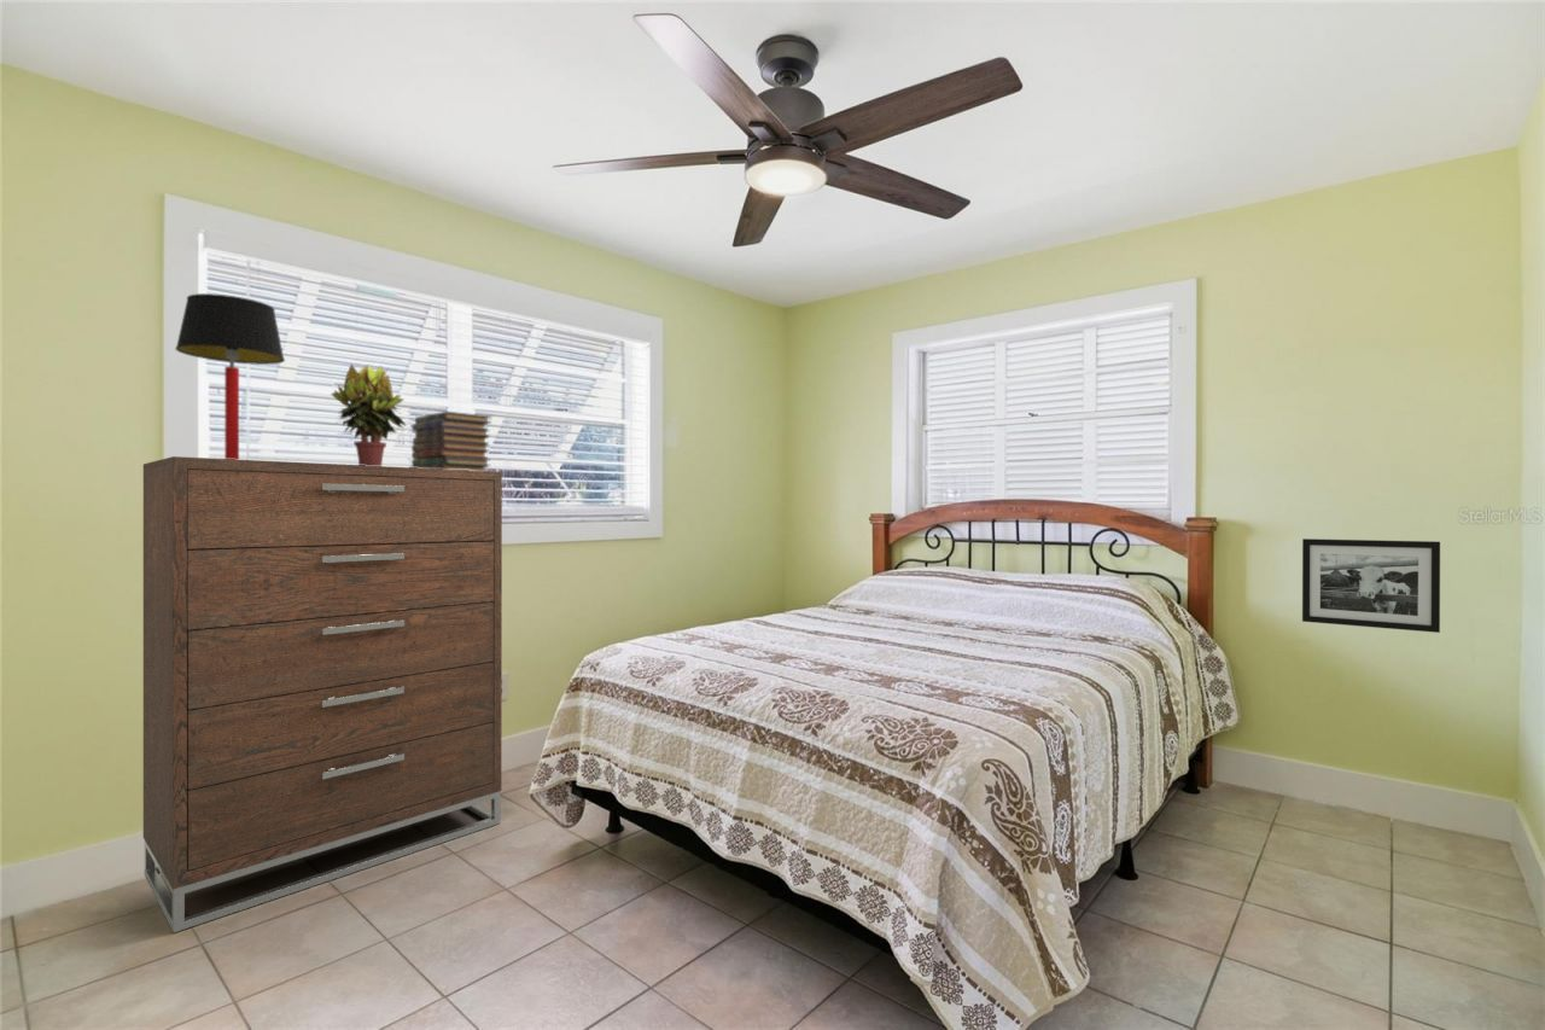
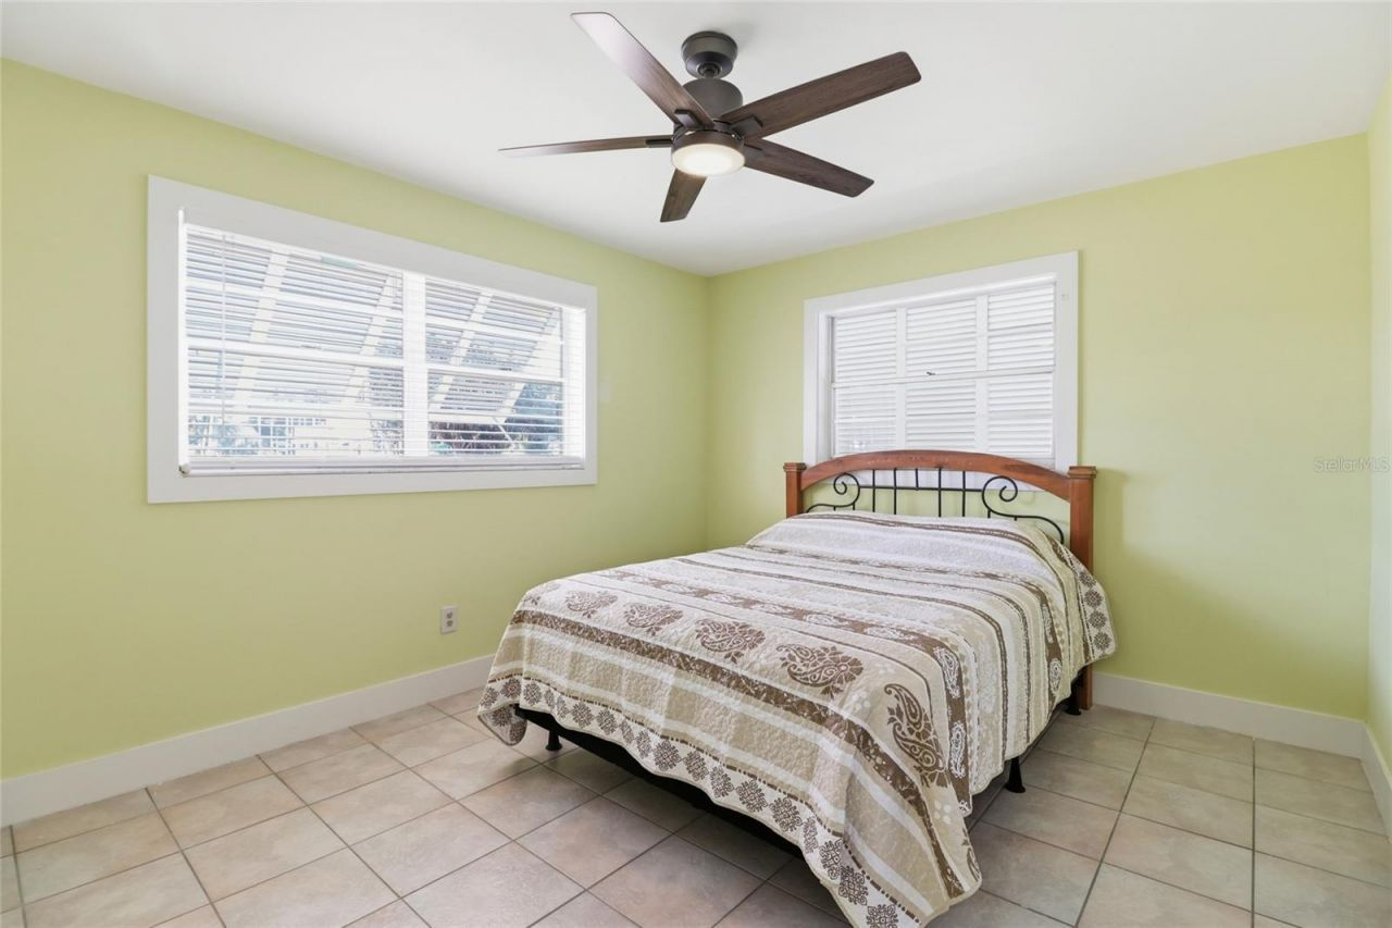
- table lamp [174,292,286,460]
- potted plant [330,363,408,466]
- picture frame [1301,537,1441,634]
- dresser [142,455,503,933]
- book stack [409,411,492,471]
